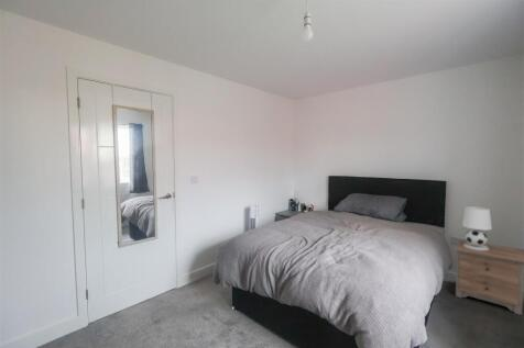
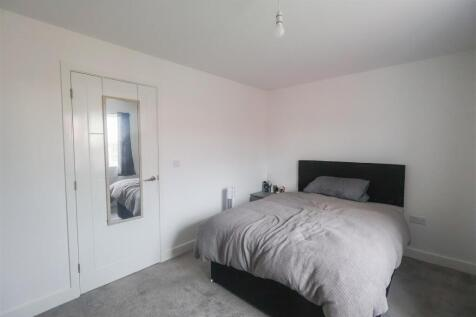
- nightstand [454,238,524,316]
- table lamp [461,205,493,250]
